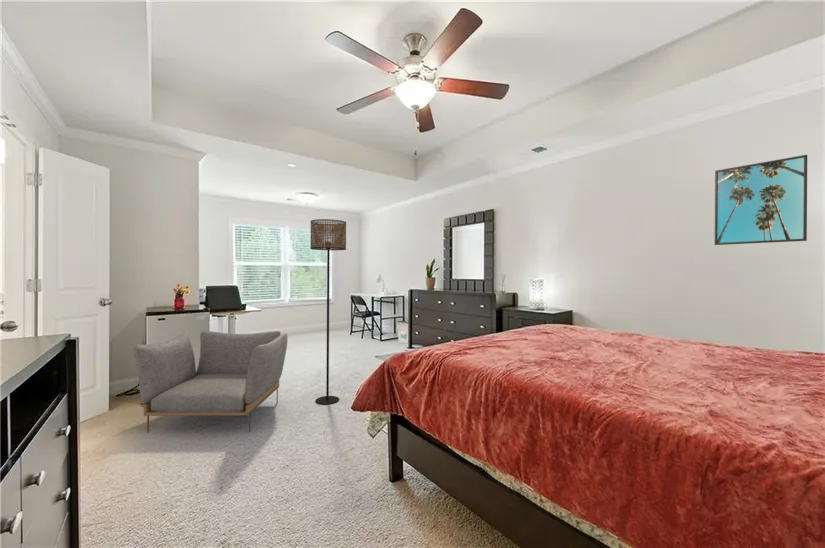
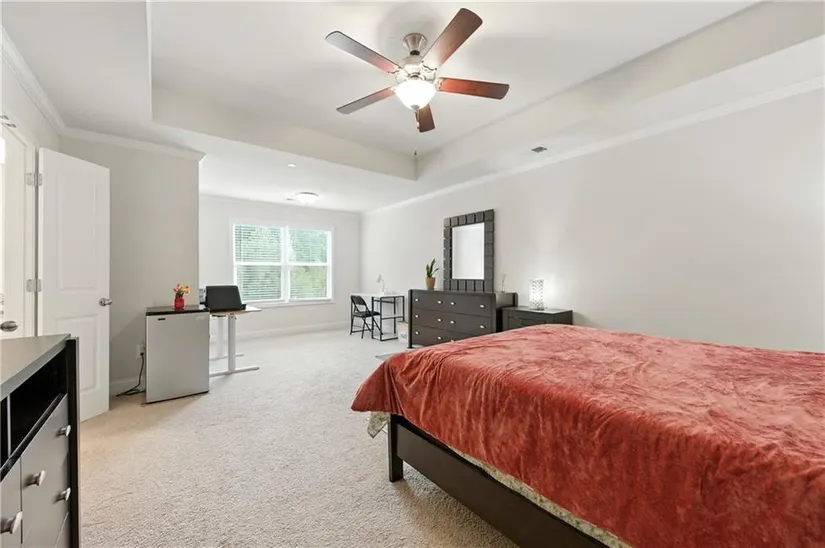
- armchair [132,330,288,434]
- floor lamp [309,218,347,406]
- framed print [714,154,808,246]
